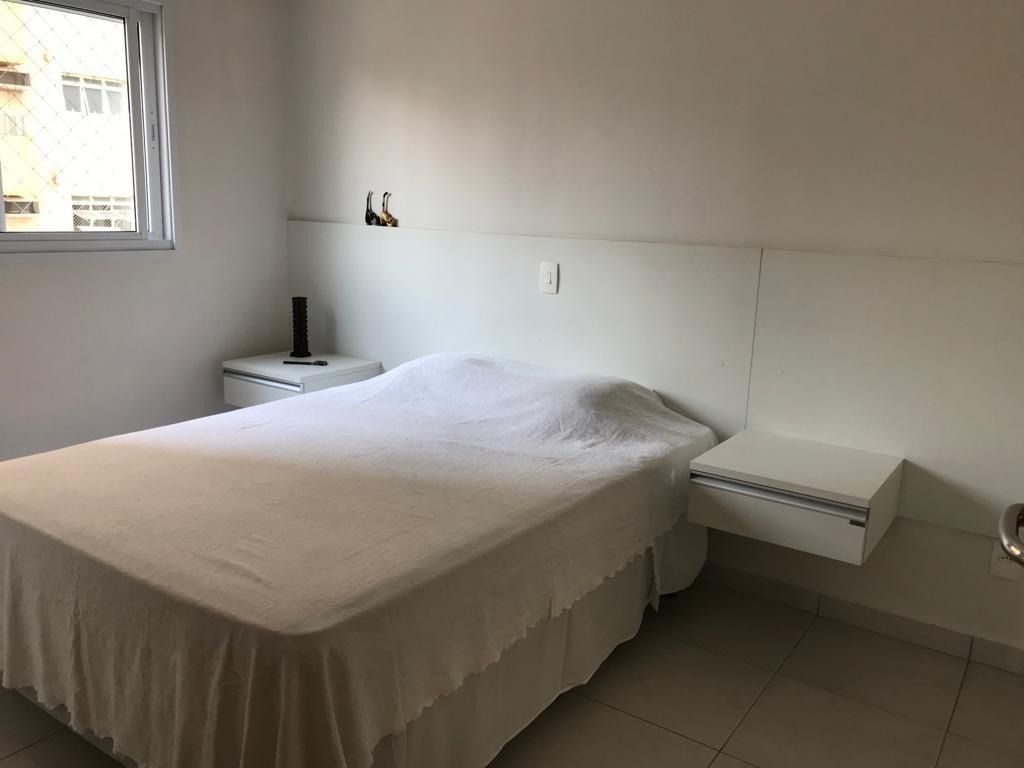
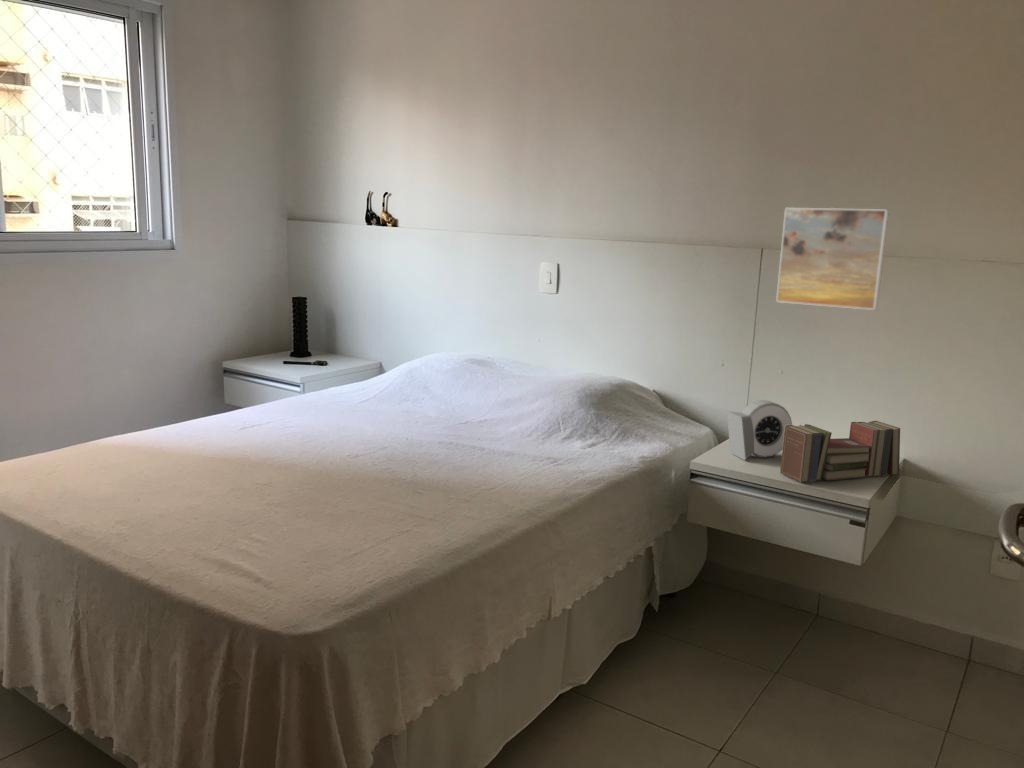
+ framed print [775,207,890,311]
+ alarm clock [726,399,793,461]
+ book [779,420,901,483]
